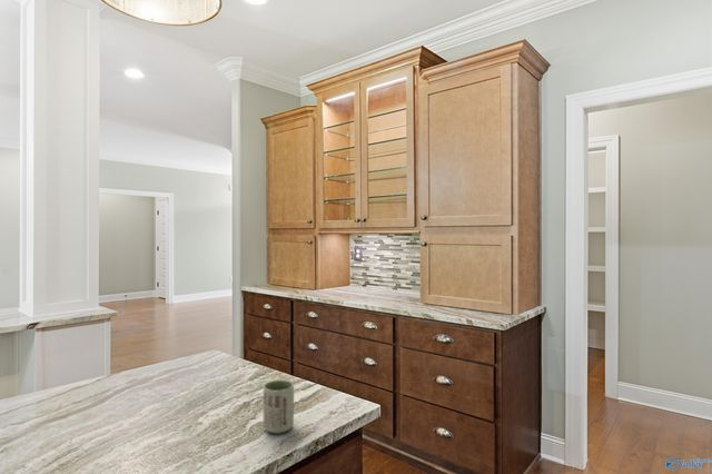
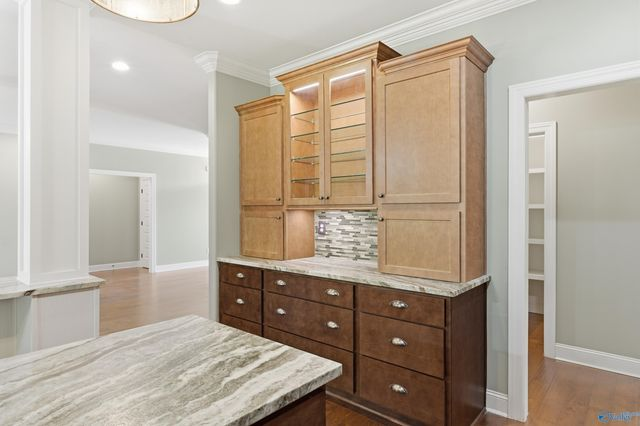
- cup [263,379,295,434]
